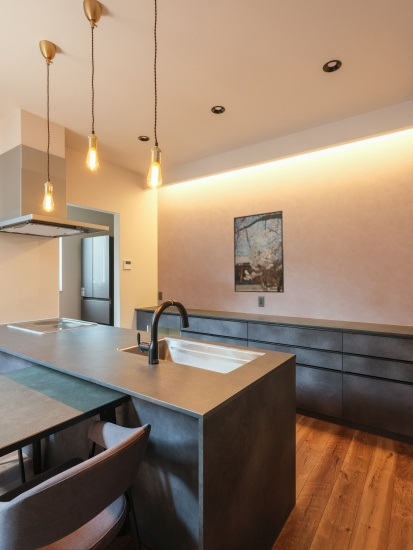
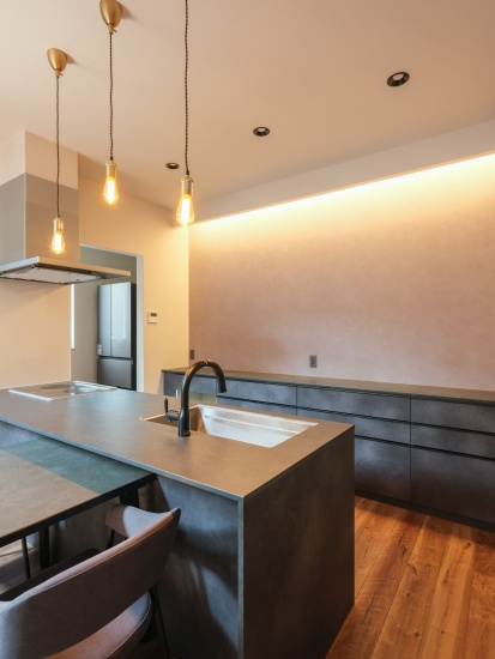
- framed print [233,210,285,294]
